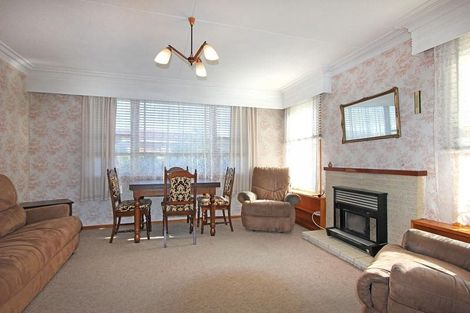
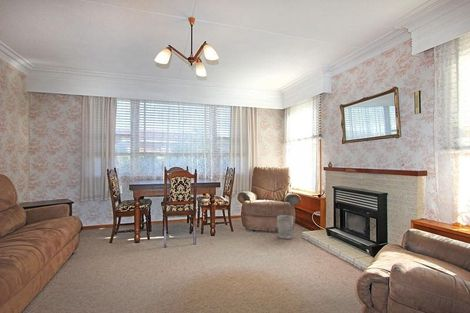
+ wastebasket [276,214,294,240]
